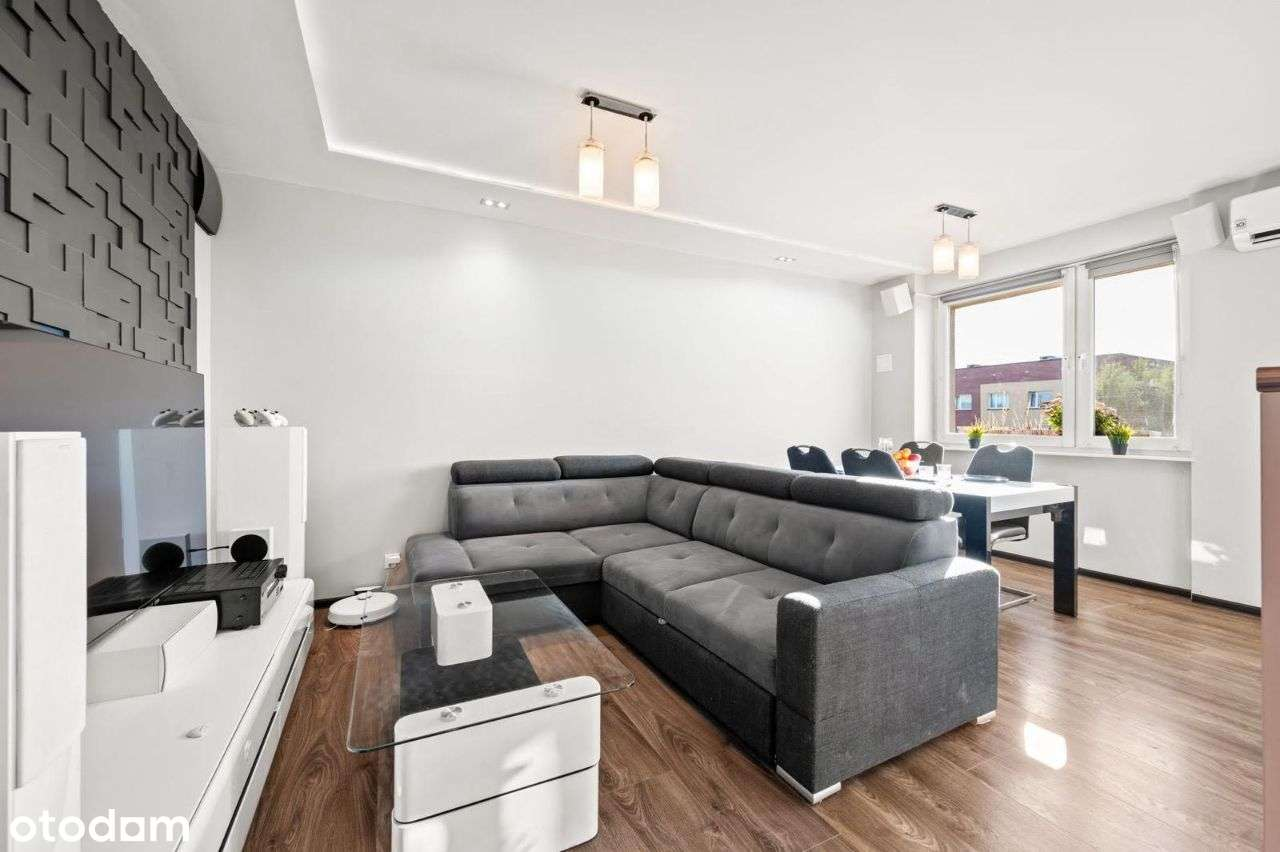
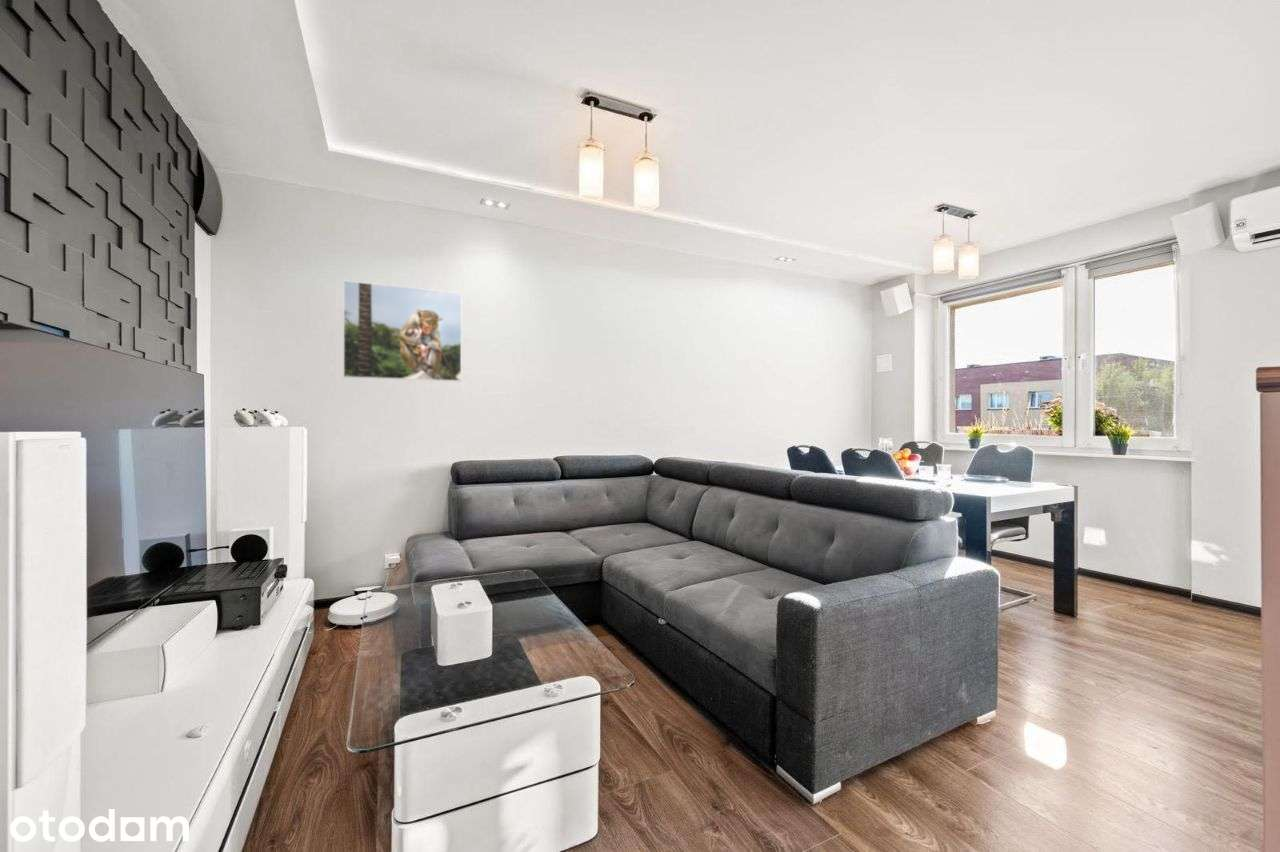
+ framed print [342,280,462,382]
